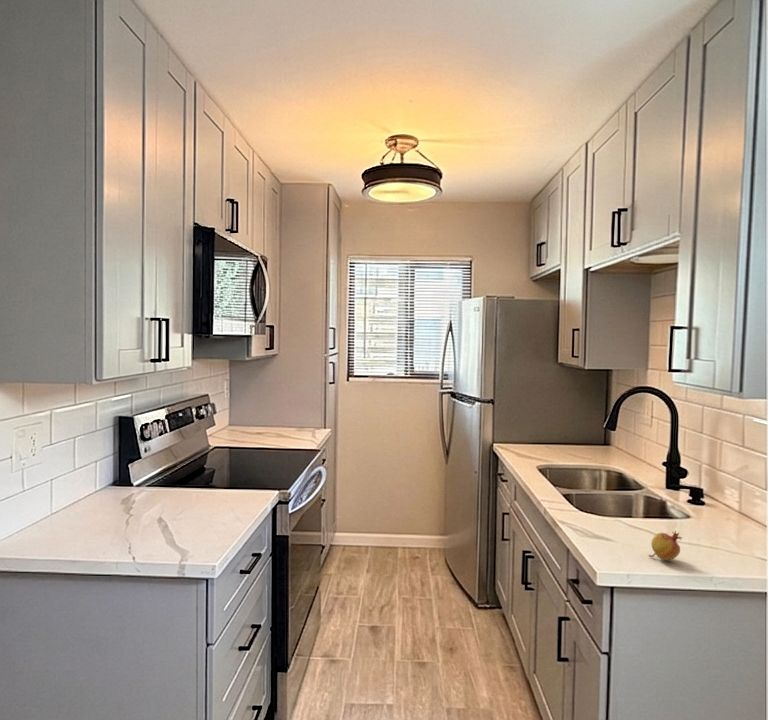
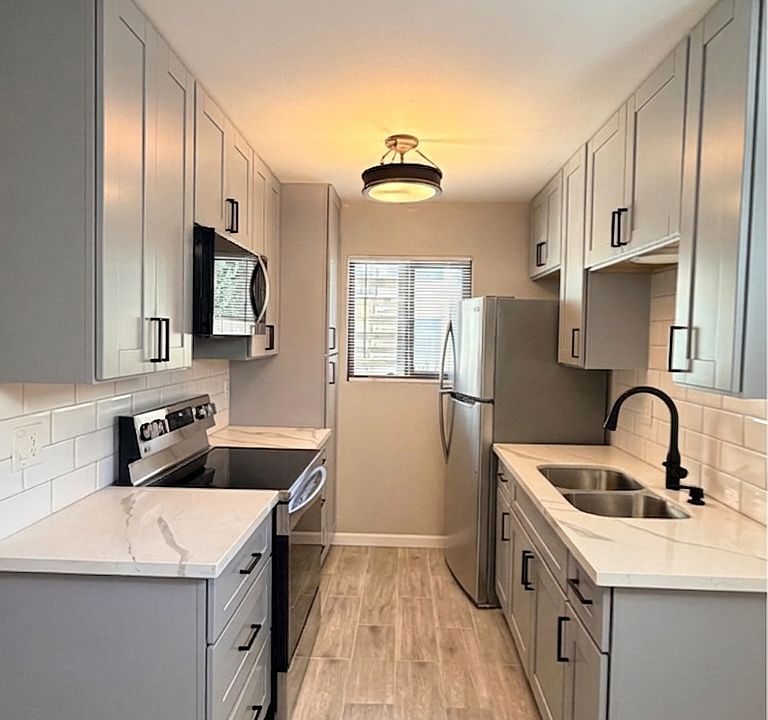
- fruit [648,530,683,561]
